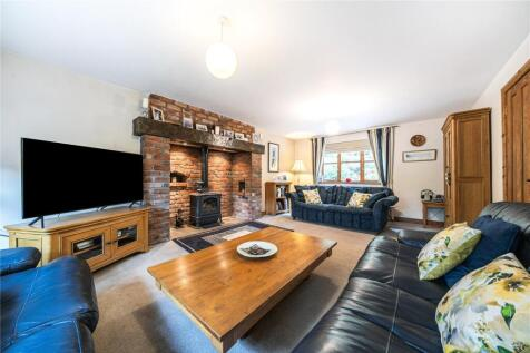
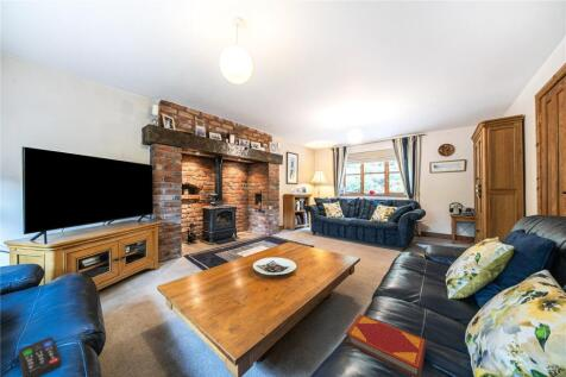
+ remote control [18,335,63,377]
+ hardback book [345,313,427,377]
